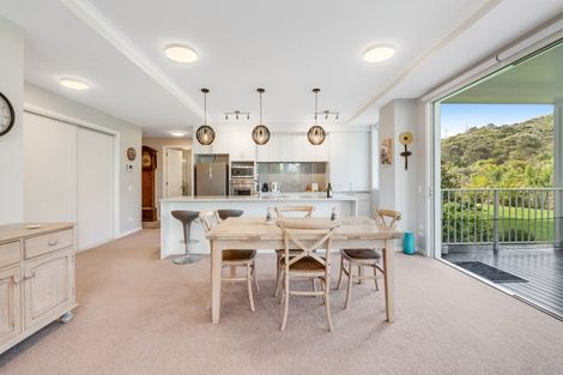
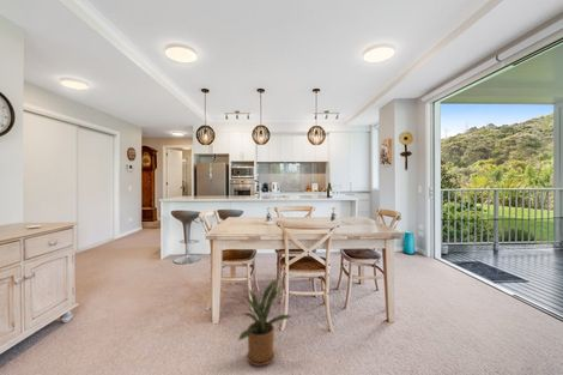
+ house plant [224,277,292,368]
